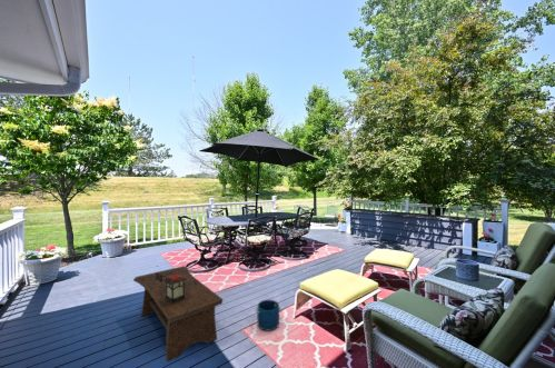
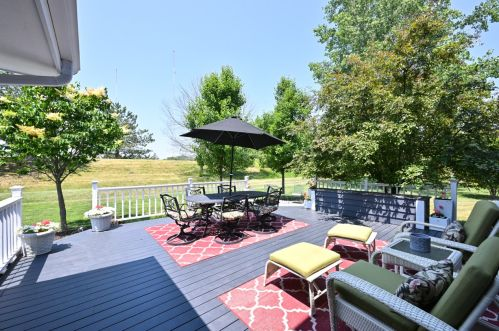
- coffee table [132,265,224,364]
- lantern [155,271,188,304]
- bucket [255,299,283,332]
